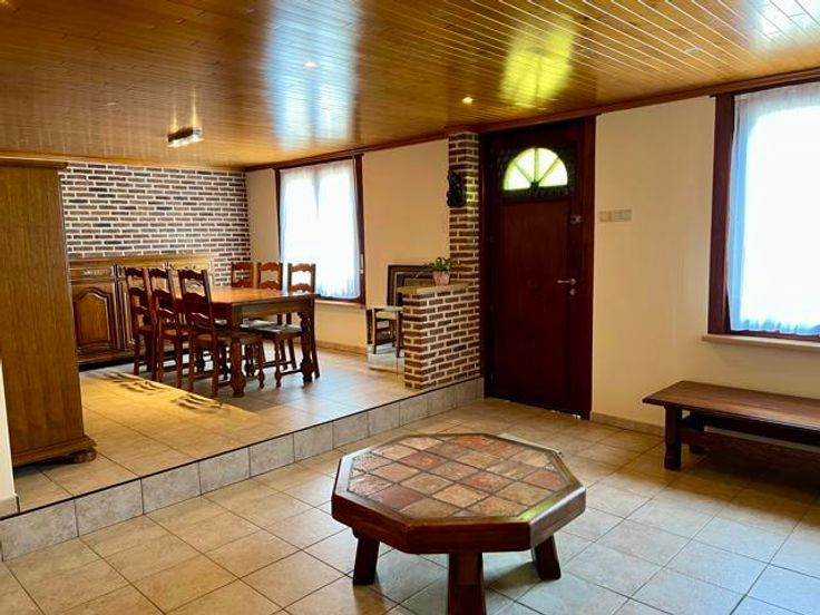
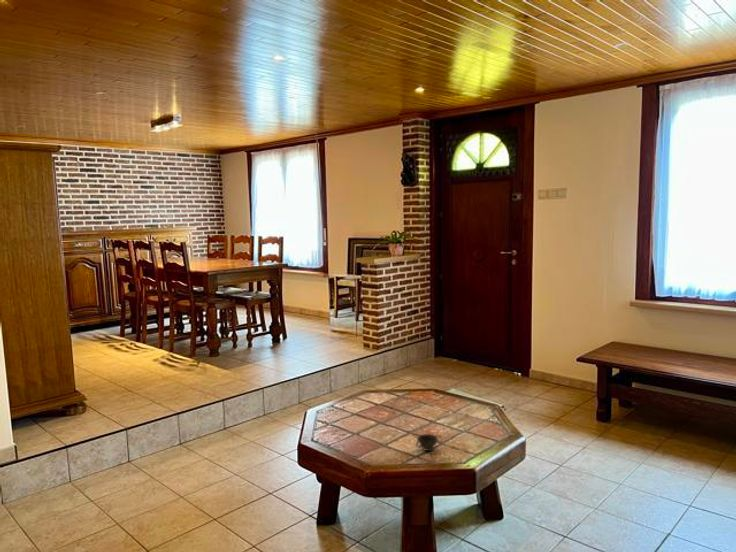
+ cup [415,433,439,452]
